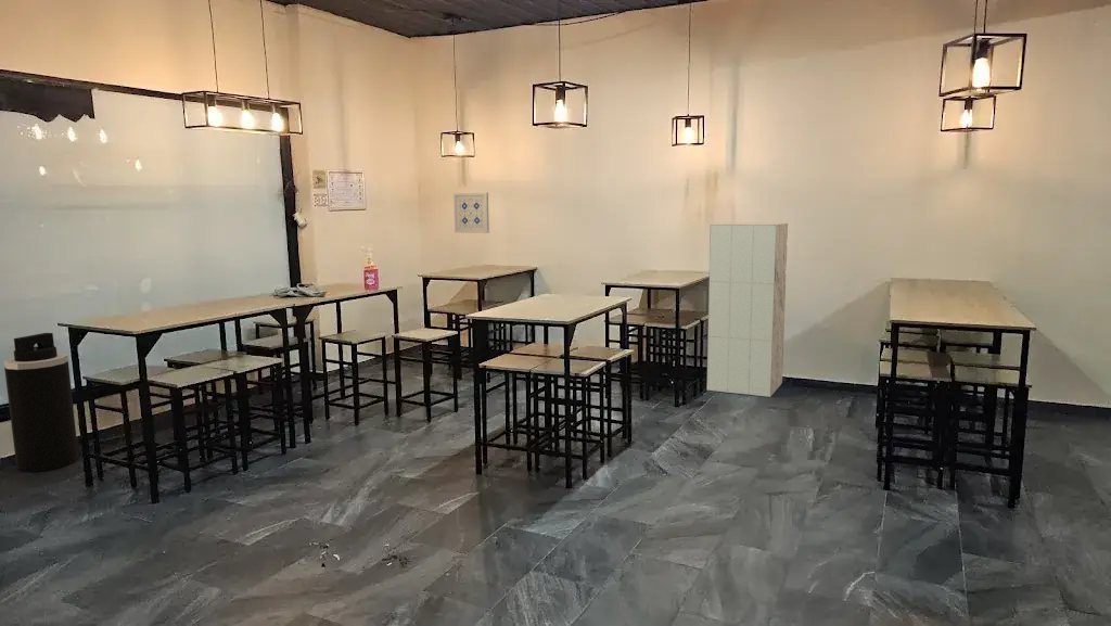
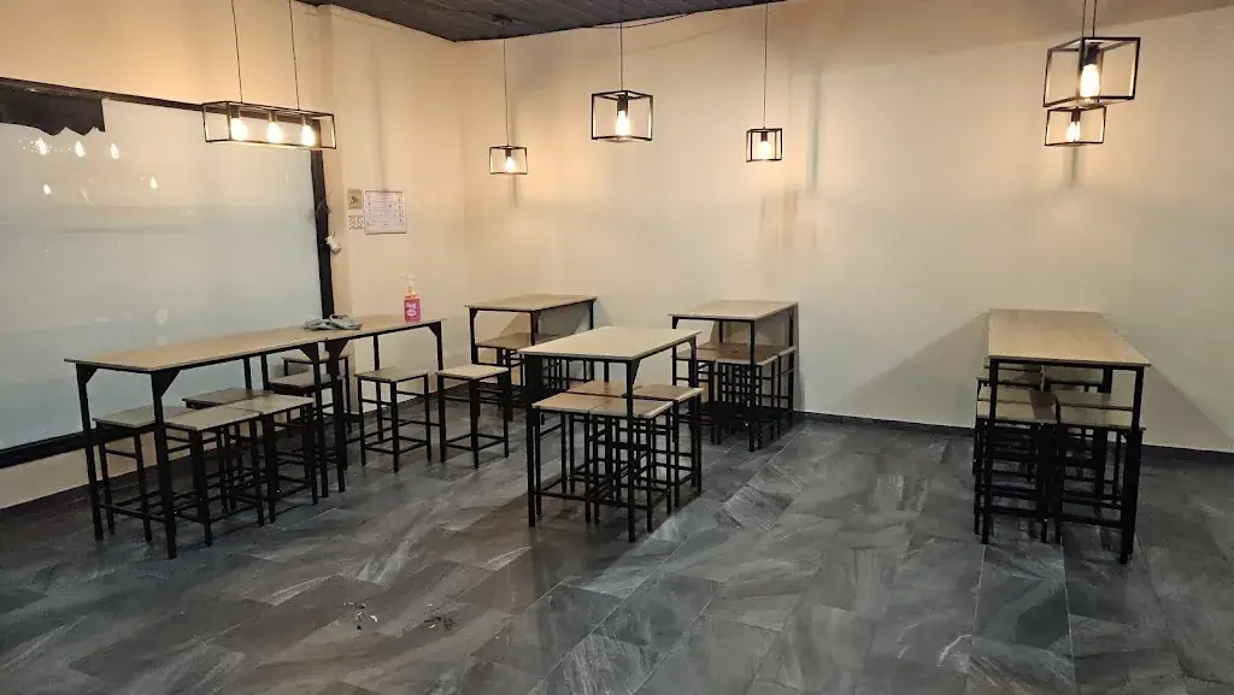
- cabinet [705,222,789,398]
- wall art [452,192,490,234]
- trash can [3,332,79,473]
